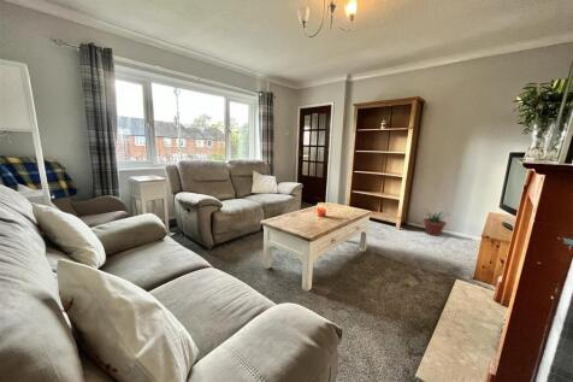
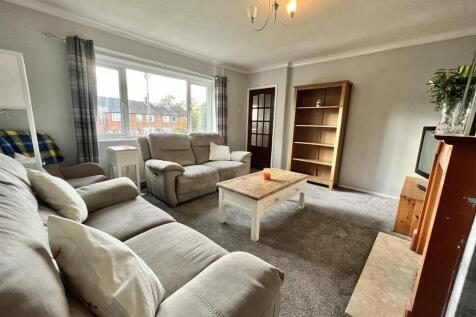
- potted plant [420,207,453,237]
